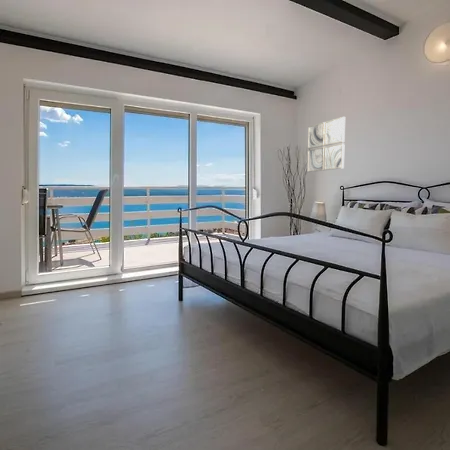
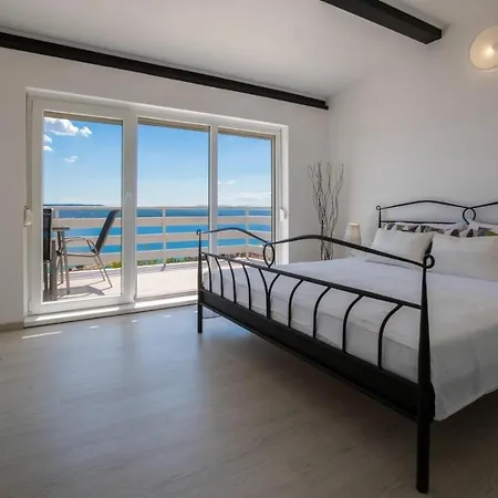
- wall art [306,116,346,173]
